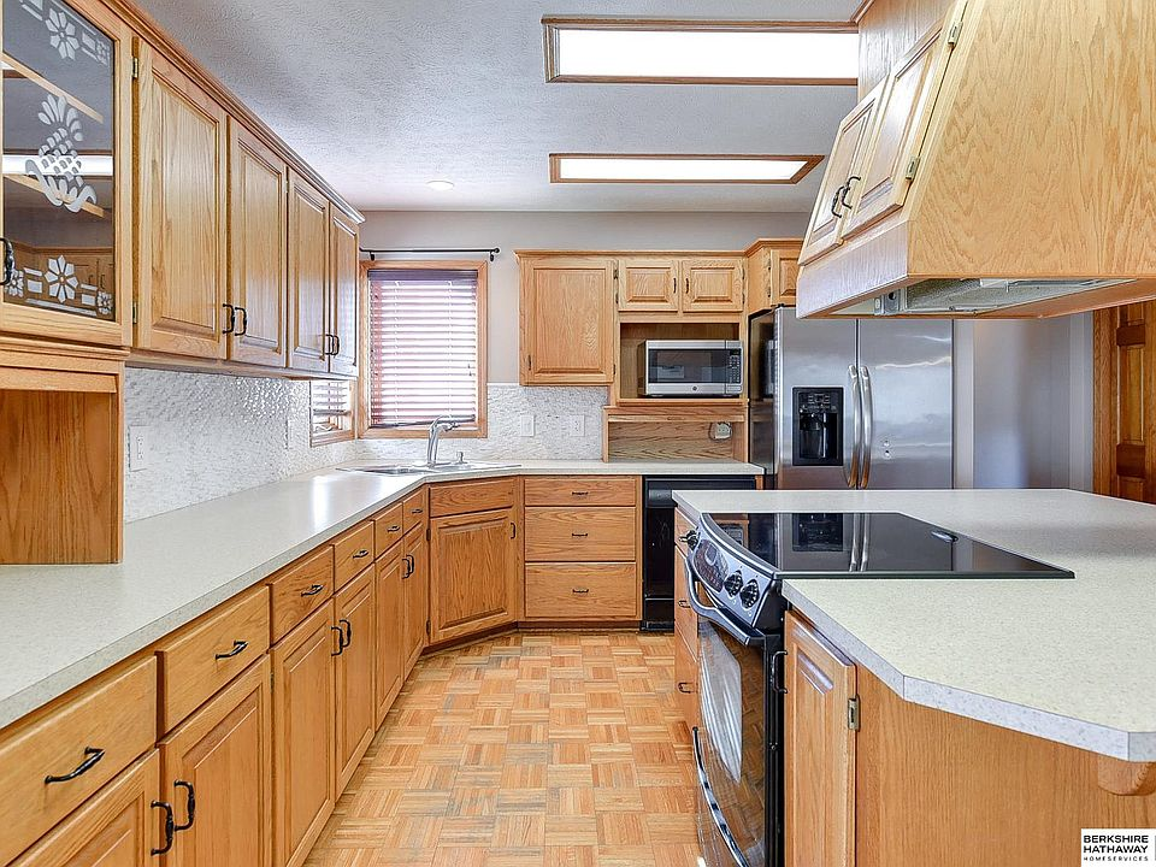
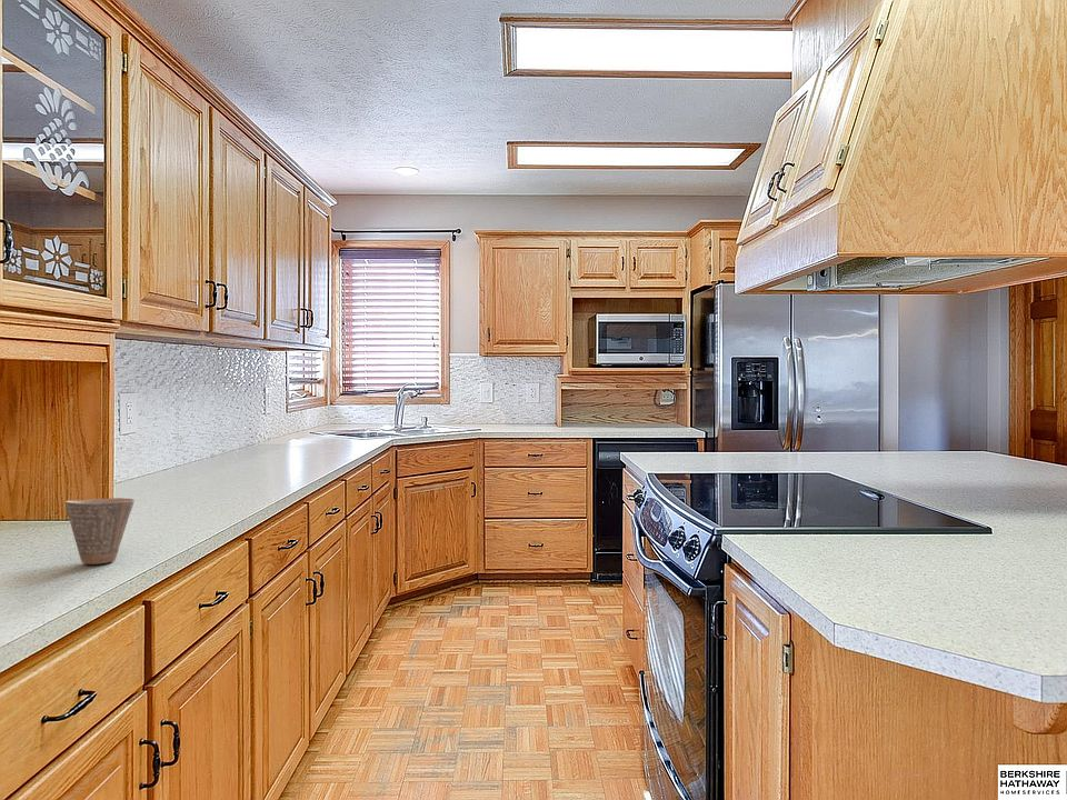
+ cup [64,497,136,566]
